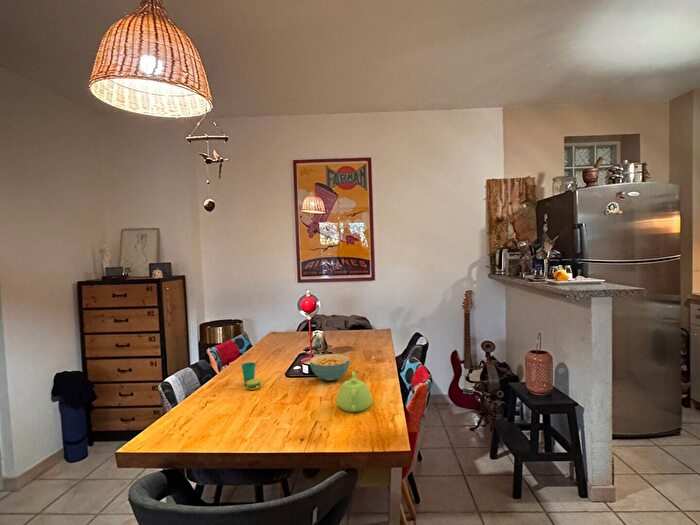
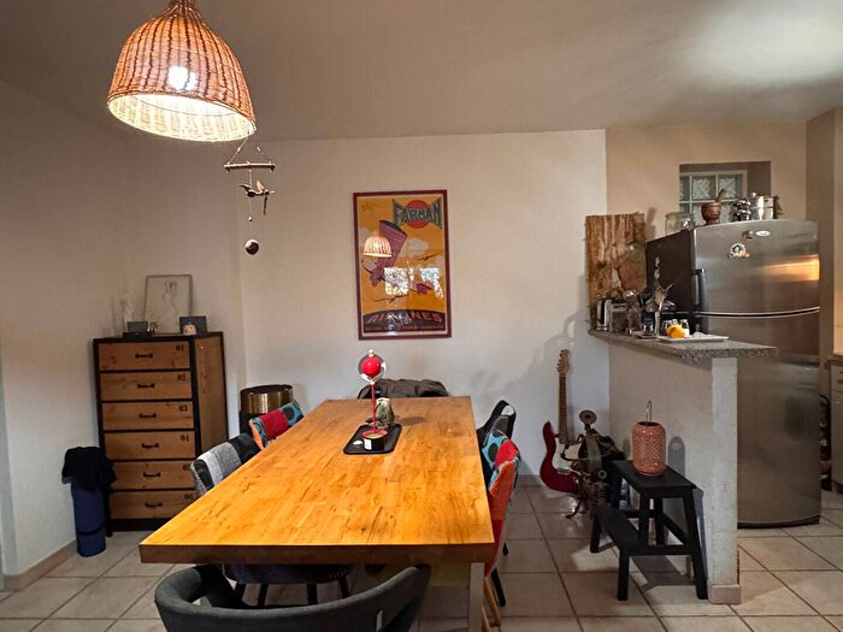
- cup [241,361,262,391]
- teapot [336,370,373,413]
- cereal bowl [309,353,351,382]
